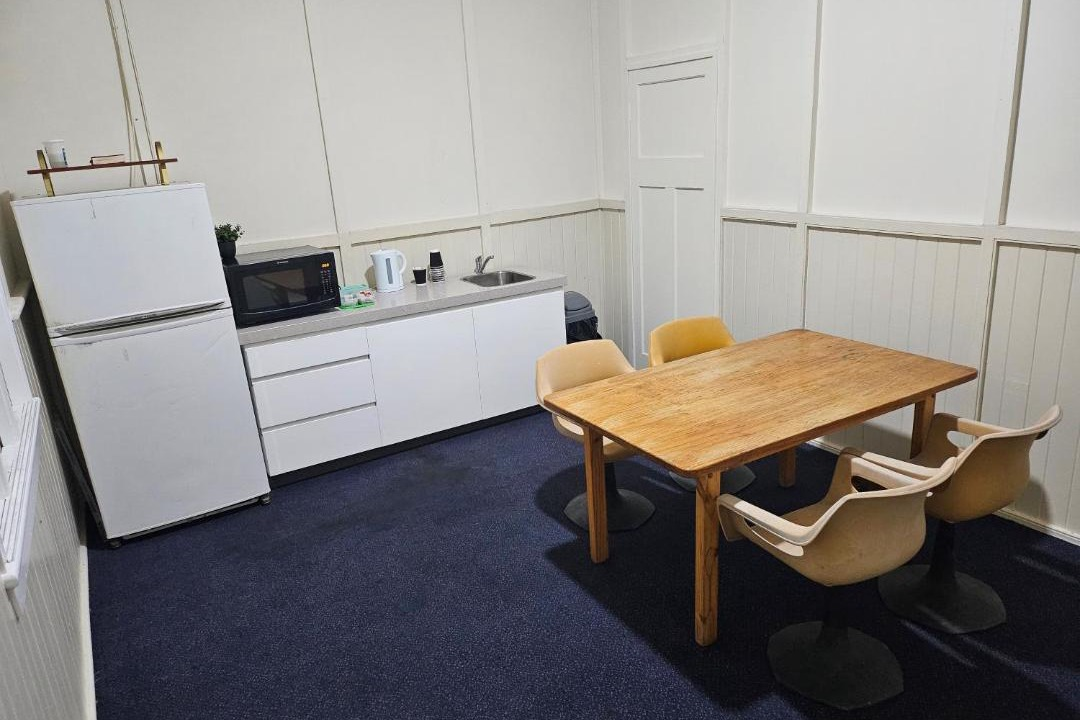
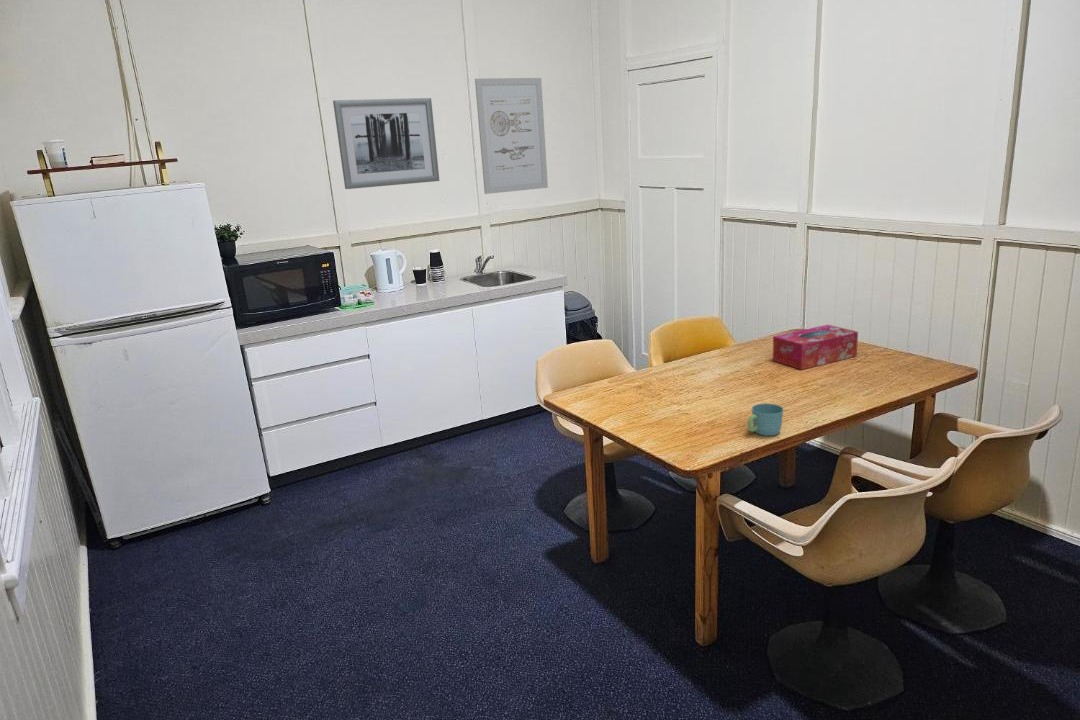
+ mug [747,402,785,437]
+ wall art [474,77,549,195]
+ wall art [332,97,440,190]
+ tissue box [772,324,859,371]
